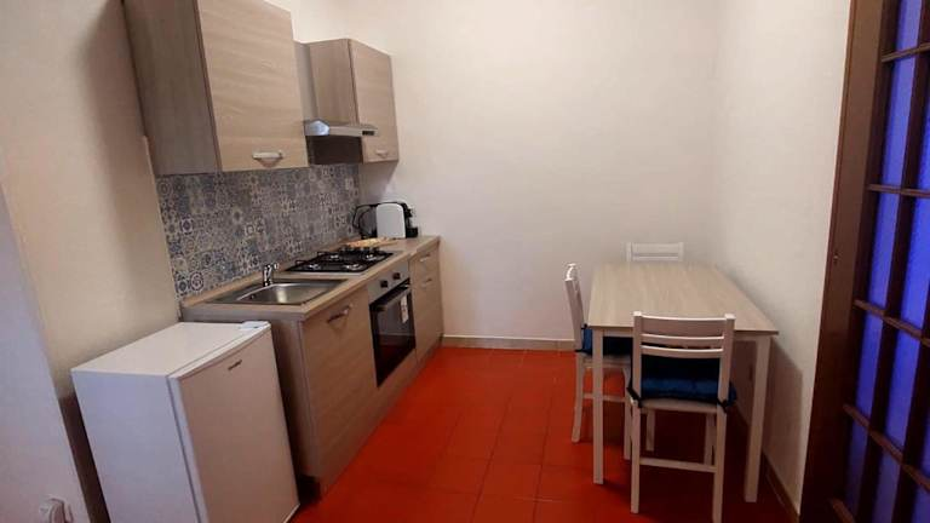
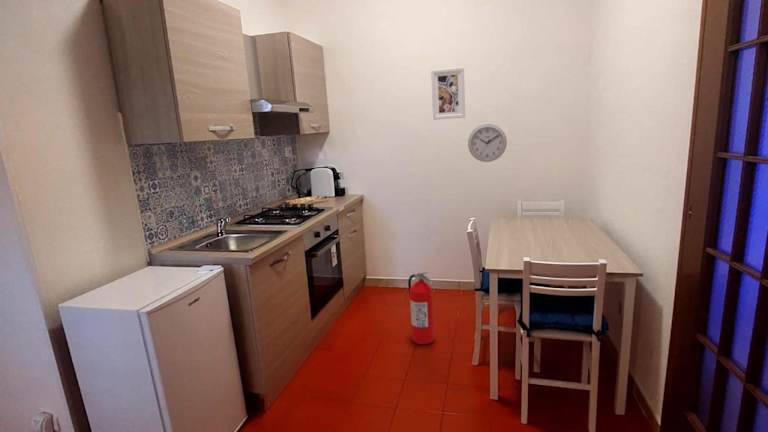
+ wall clock [467,123,508,163]
+ fire extinguisher [407,270,435,345]
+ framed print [430,66,466,121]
